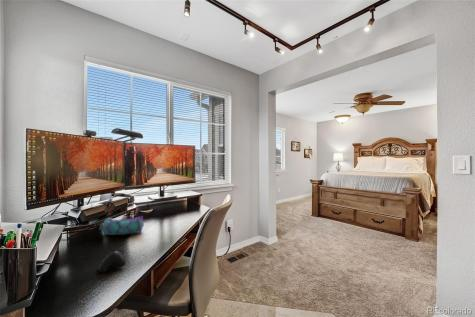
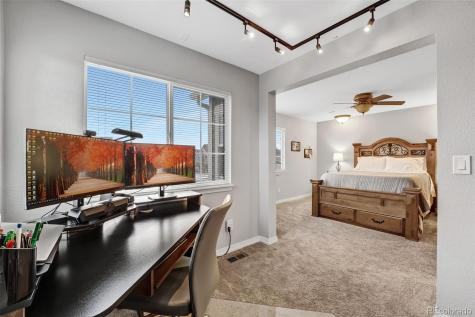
- computer mouse [97,250,127,273]
- pencil case [99,215,145,236]
